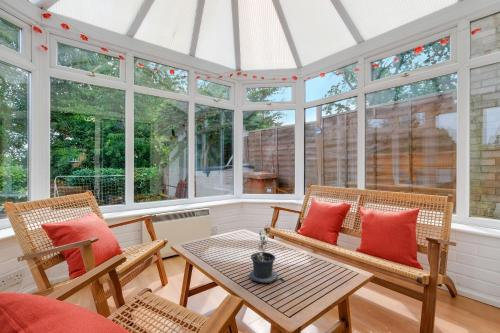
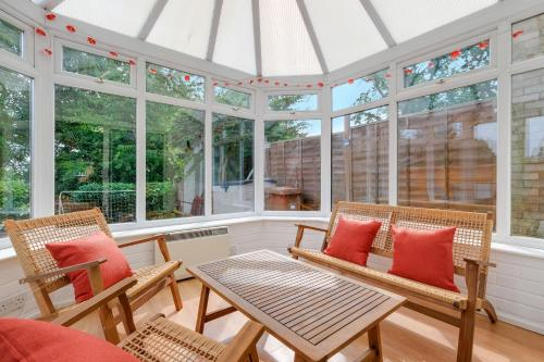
- potted plant [248,226,285,284]
